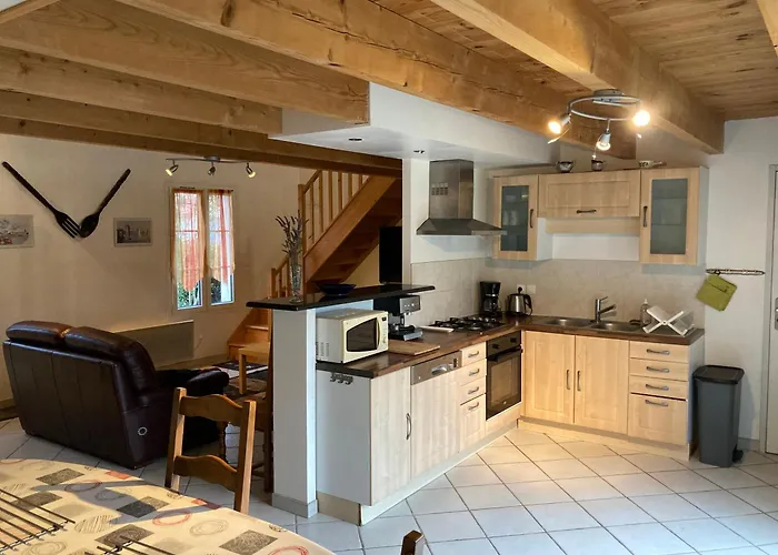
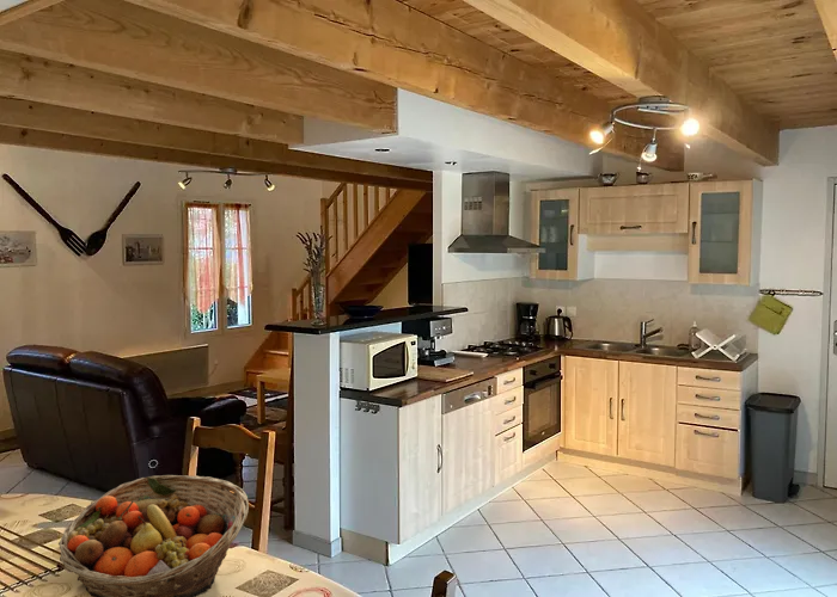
+ fruit basket [57,474,250,597]
